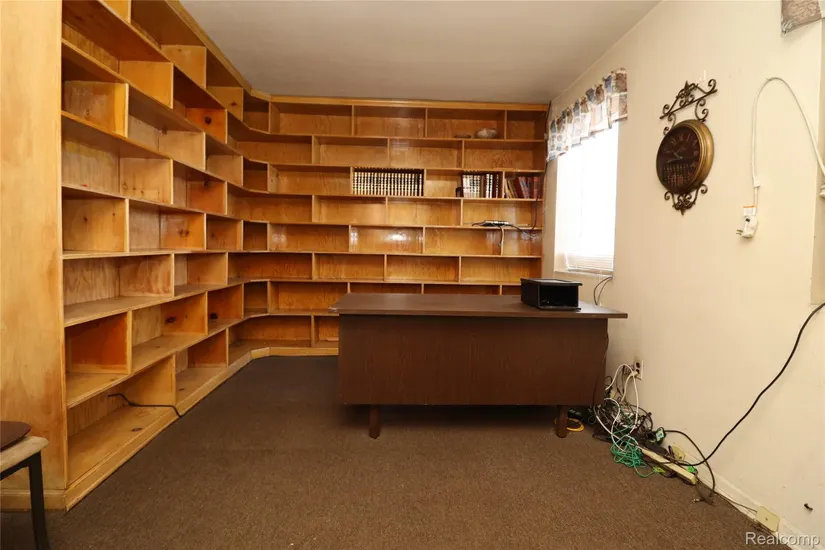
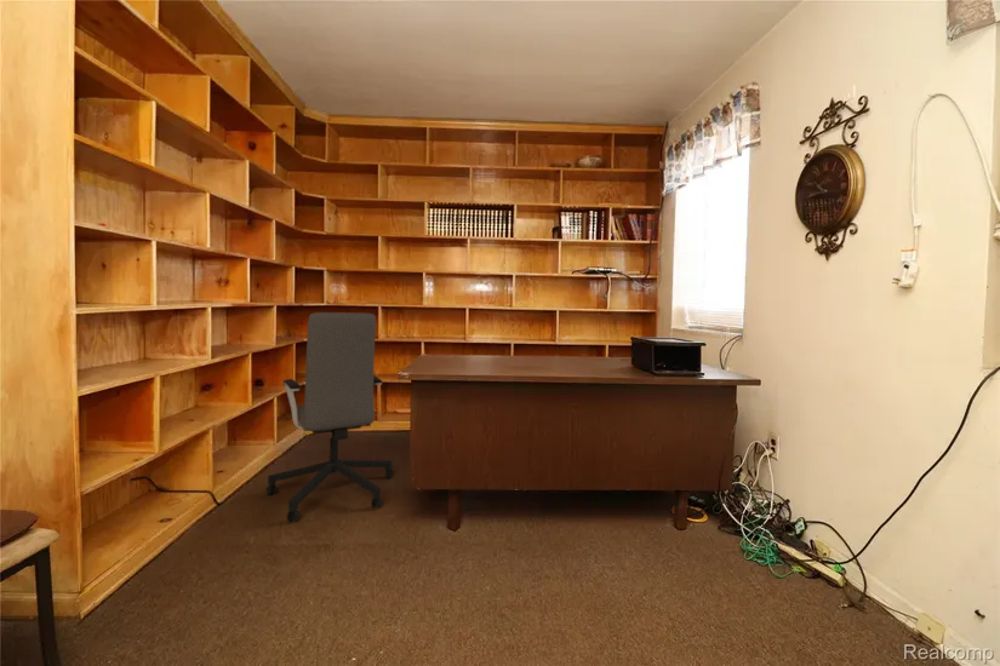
+ office chair [265,311,394,523]
